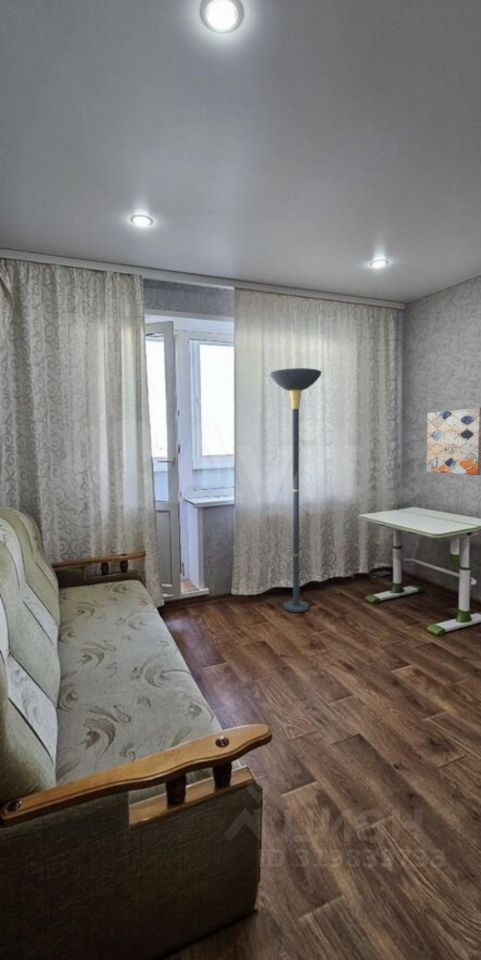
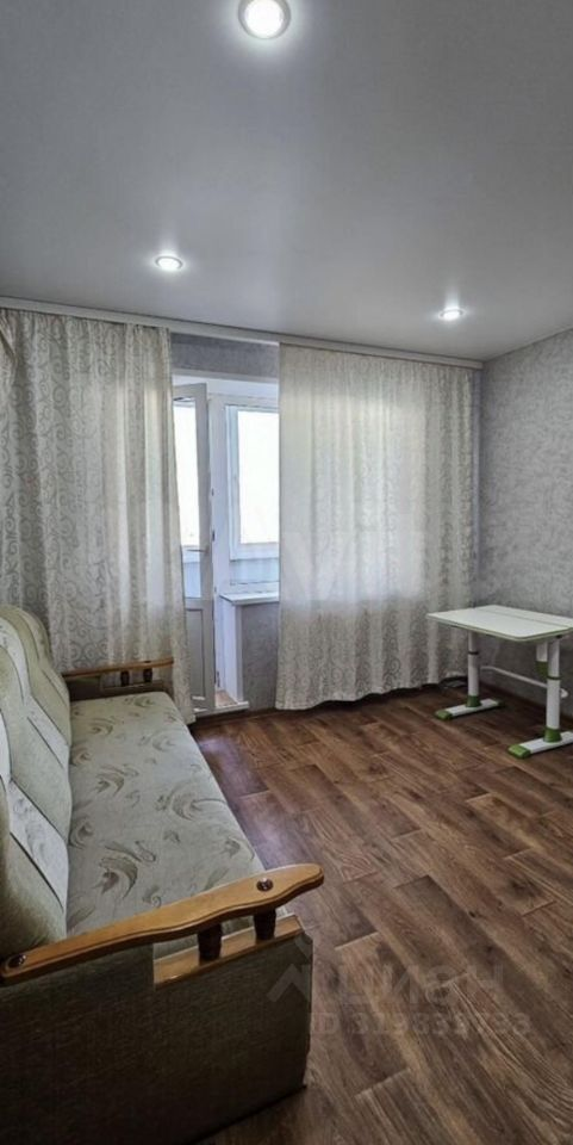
- wall art [425,407,481,476]
- floor lamp [269,367,323,613]
